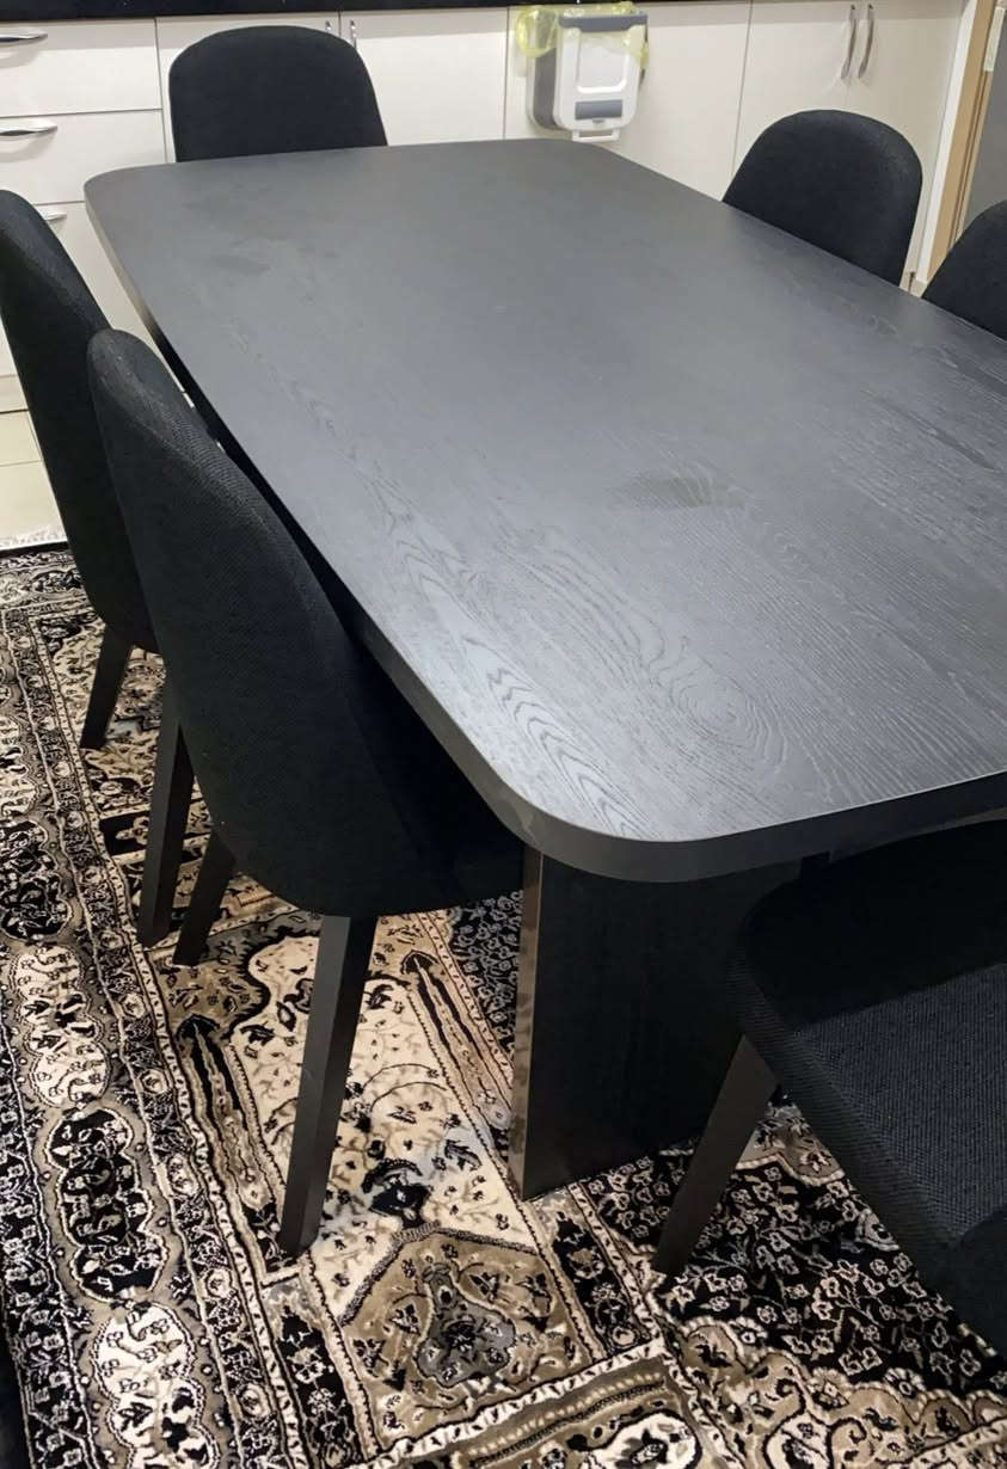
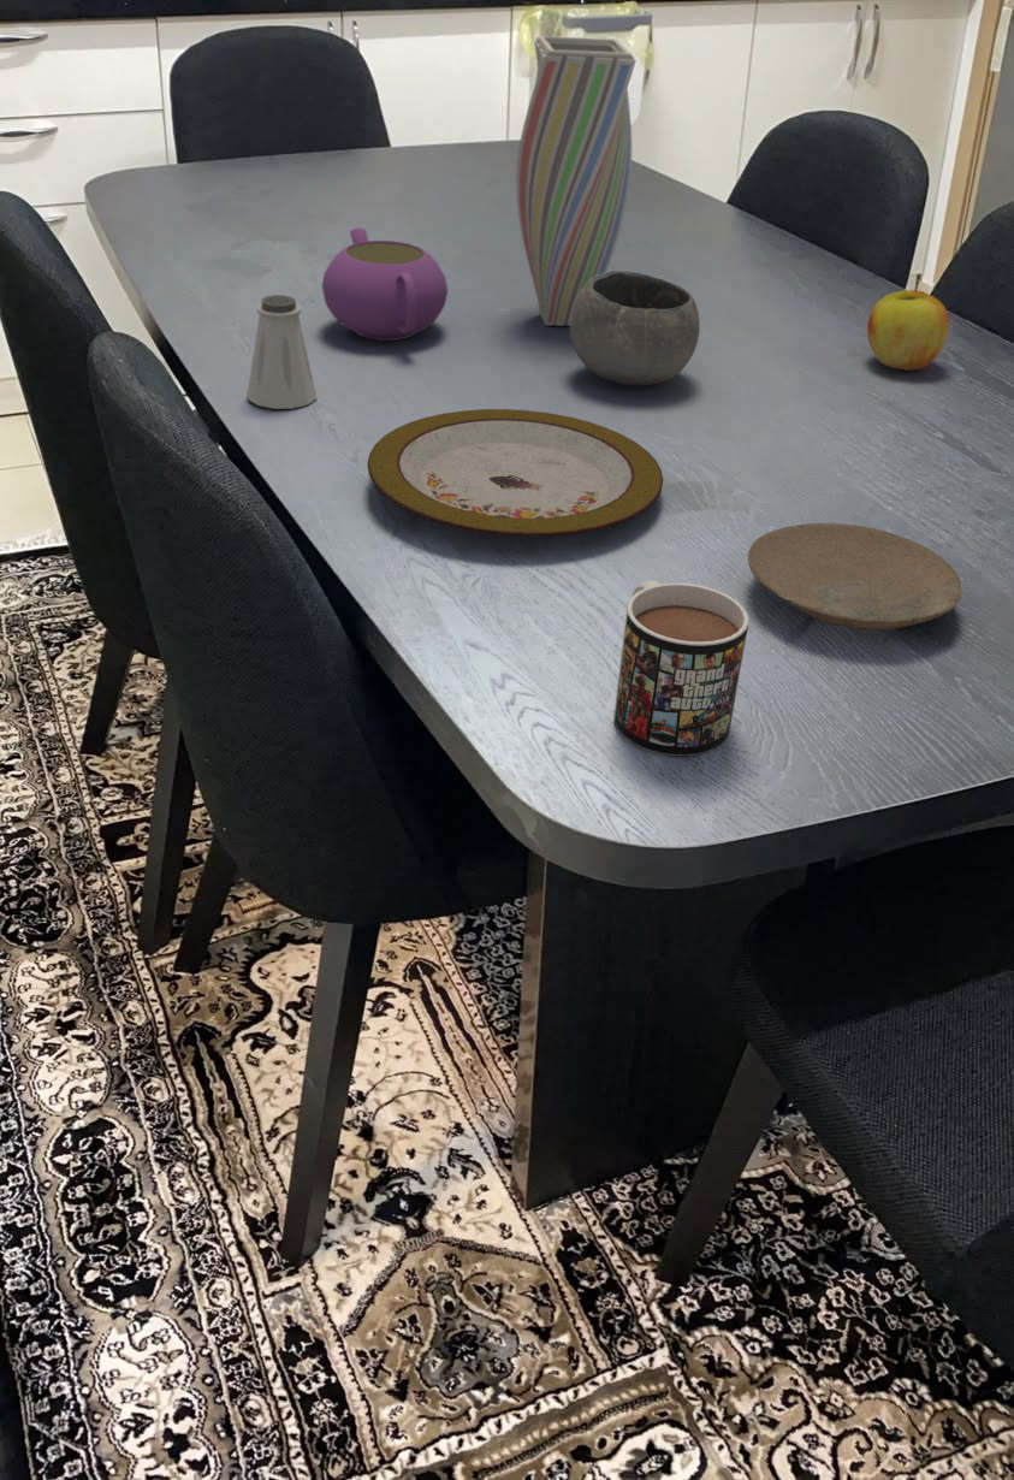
+ teapot [321,226,449,342]
+ apple [866,289,951,372]
+ bowl [569,270,700,386]
+ plate [367,408,664,539]
+ vase [515,35,638,327]
+ mug [612,580,749,757]
+ saltshaker [247,294,318,410]
+ plate [747,522,962,632]
